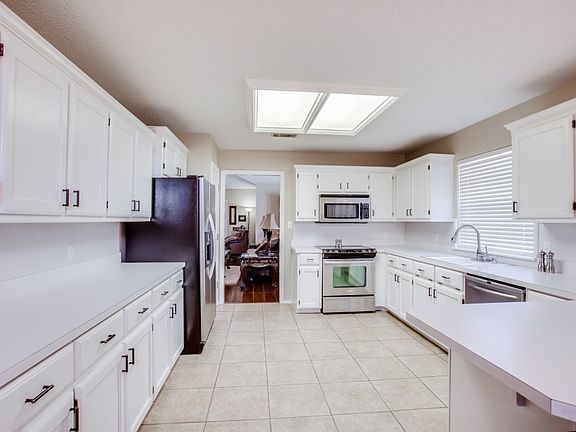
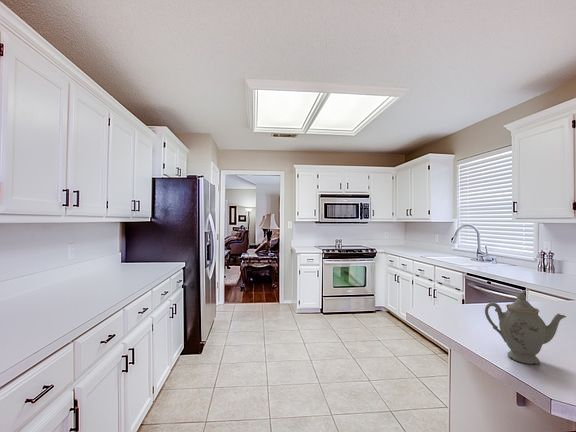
+ chinaware [484,291,567,365]
